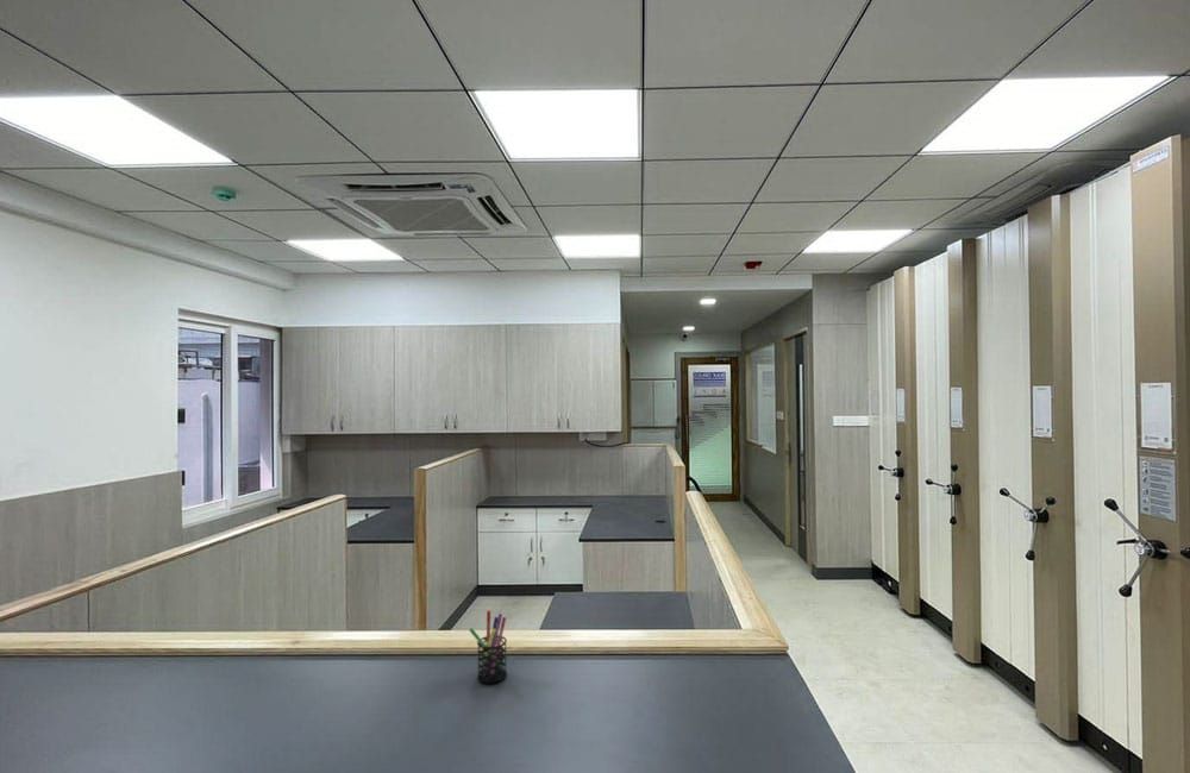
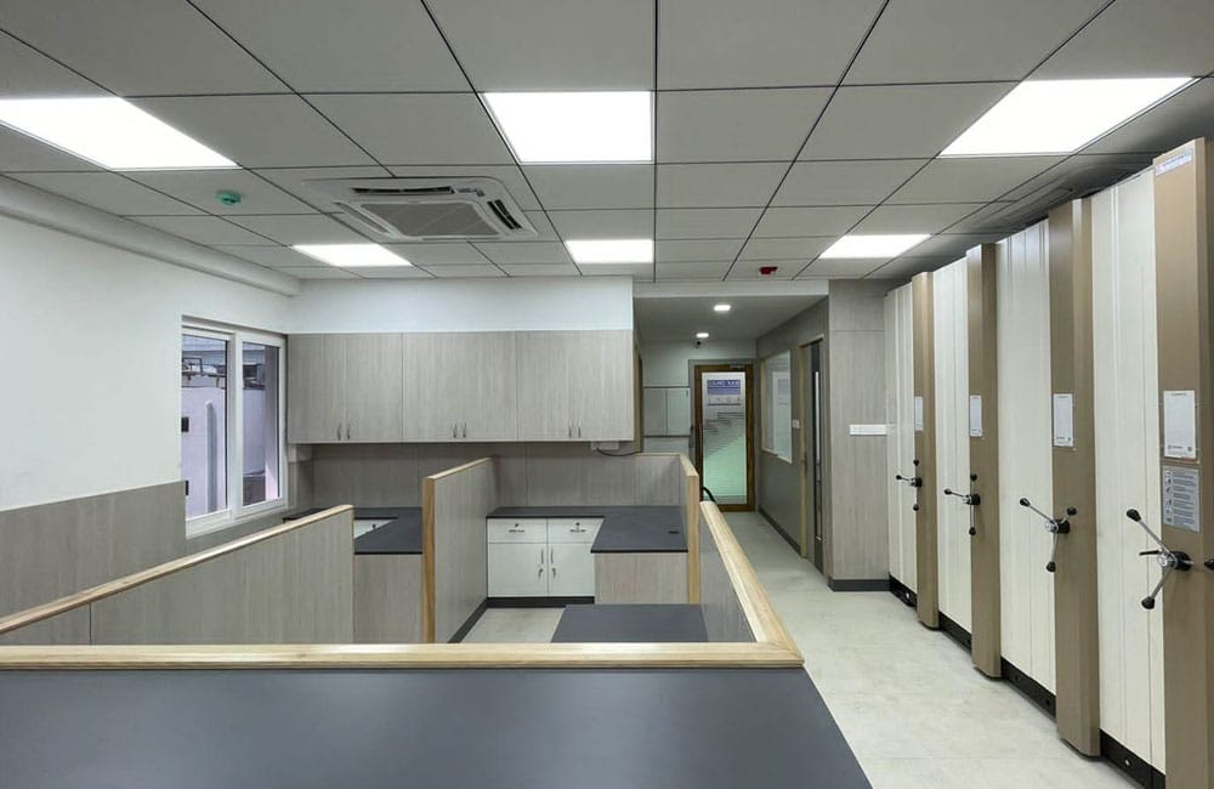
- pen holder [468,609,508,684]
